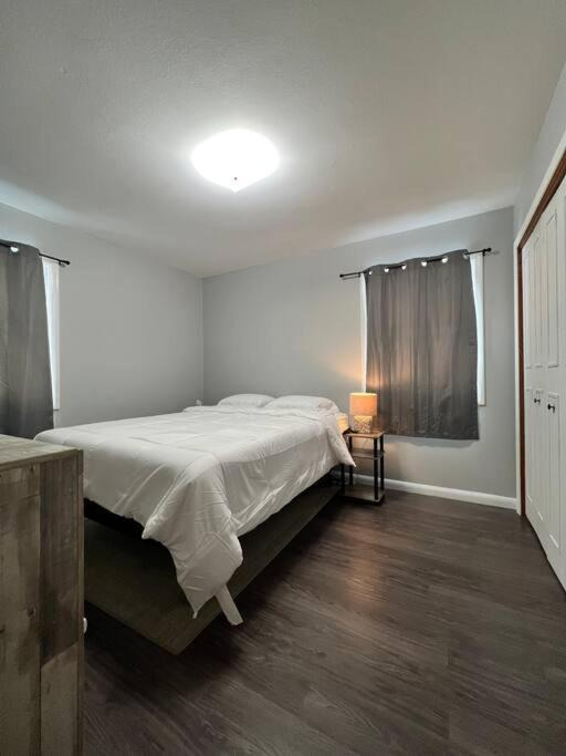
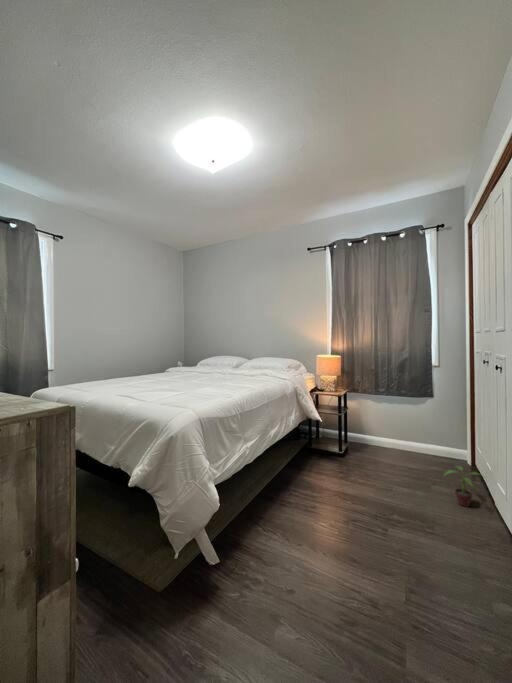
+ potted plant [442,465,488,508]
